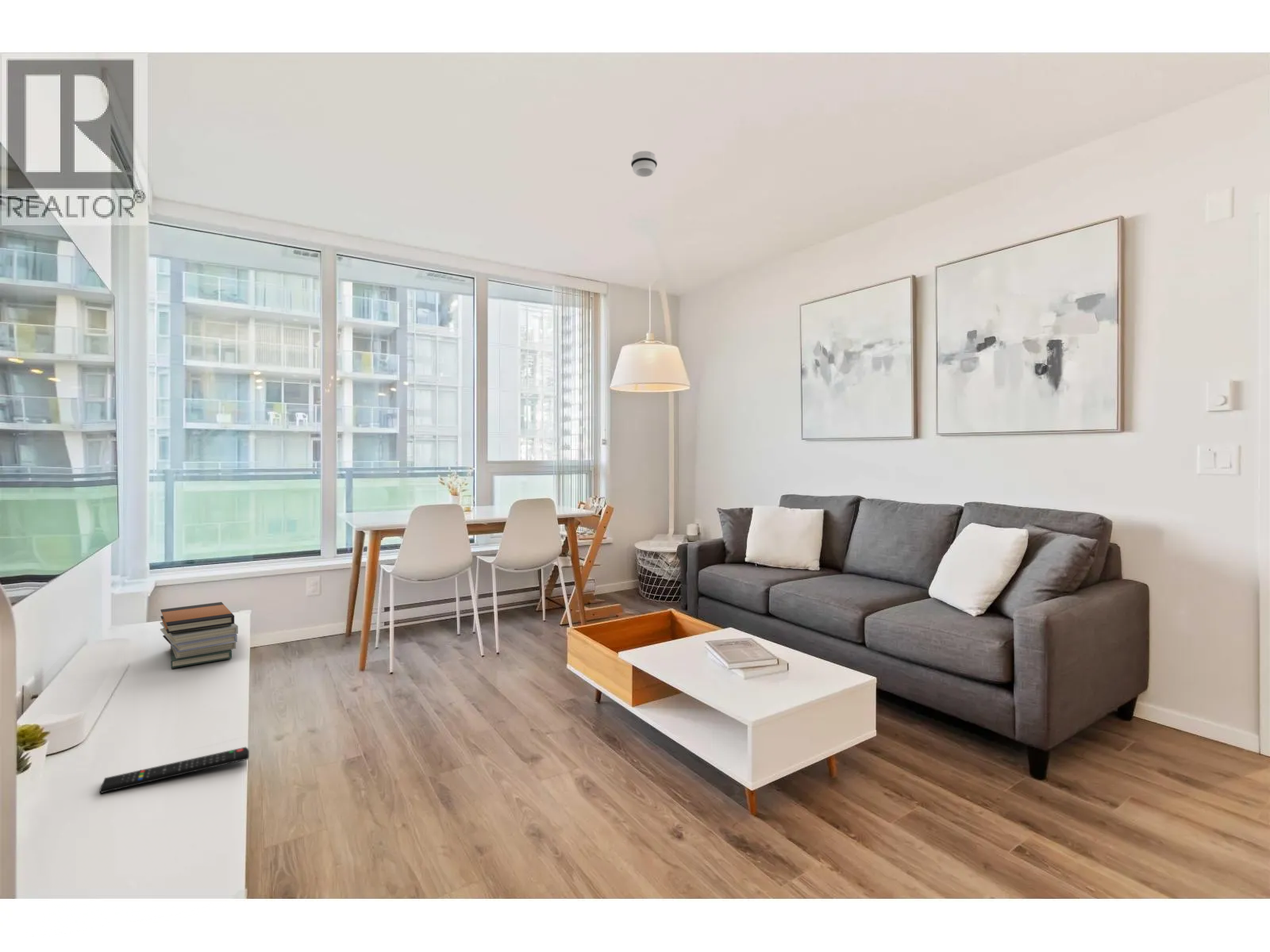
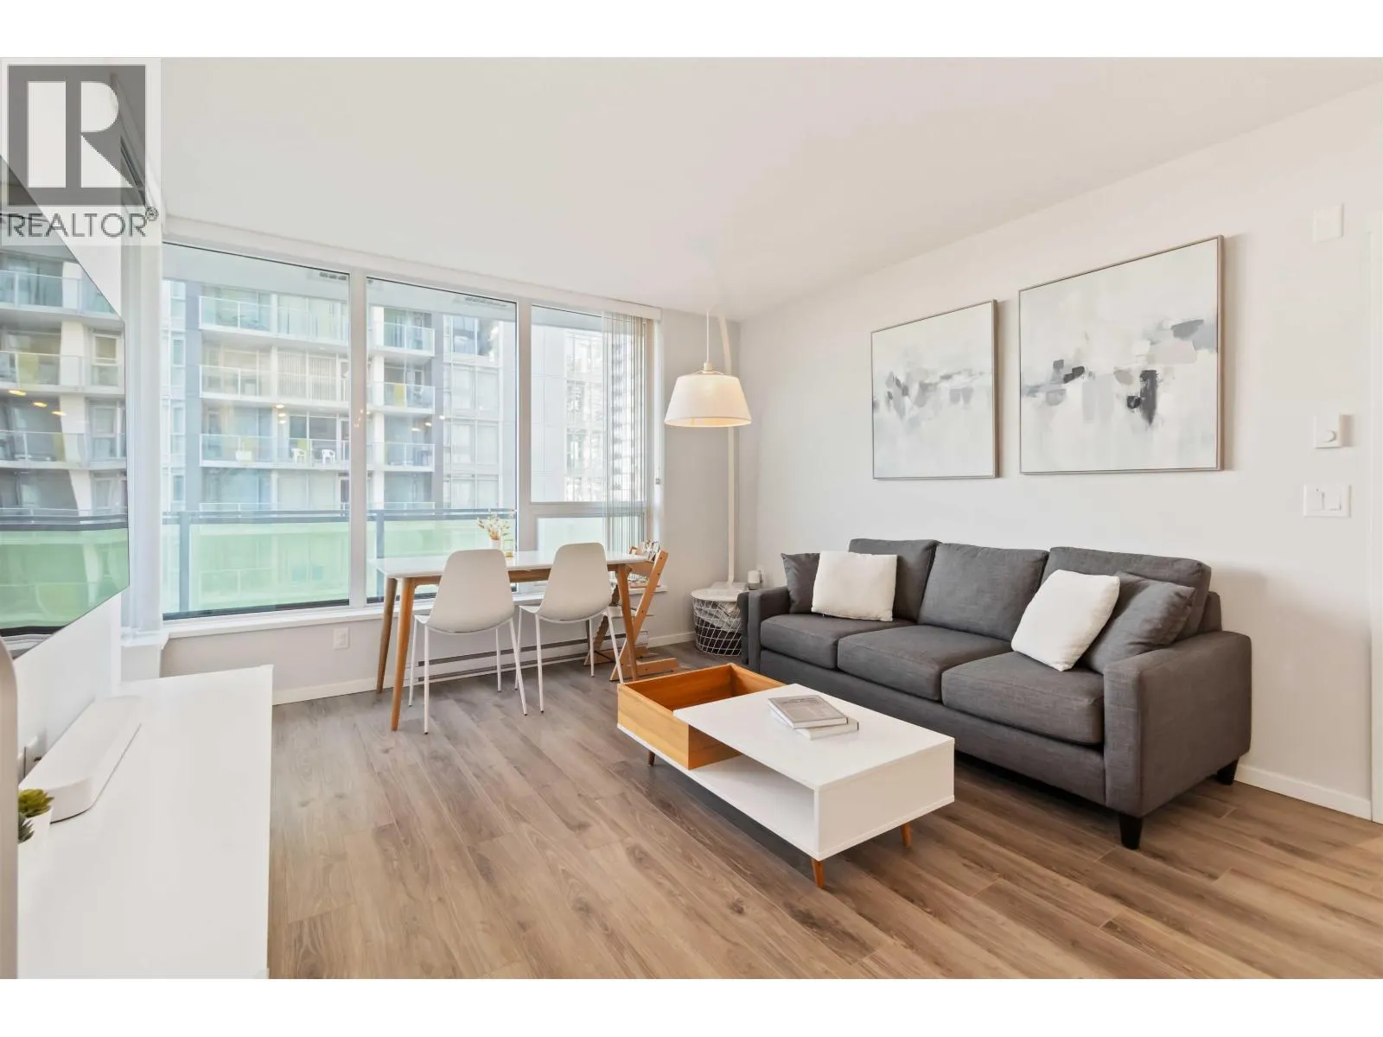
- book stack [160,601,239,669]
- remote control [99,747,250,794]
- smoke detector [630,150,658,178]
